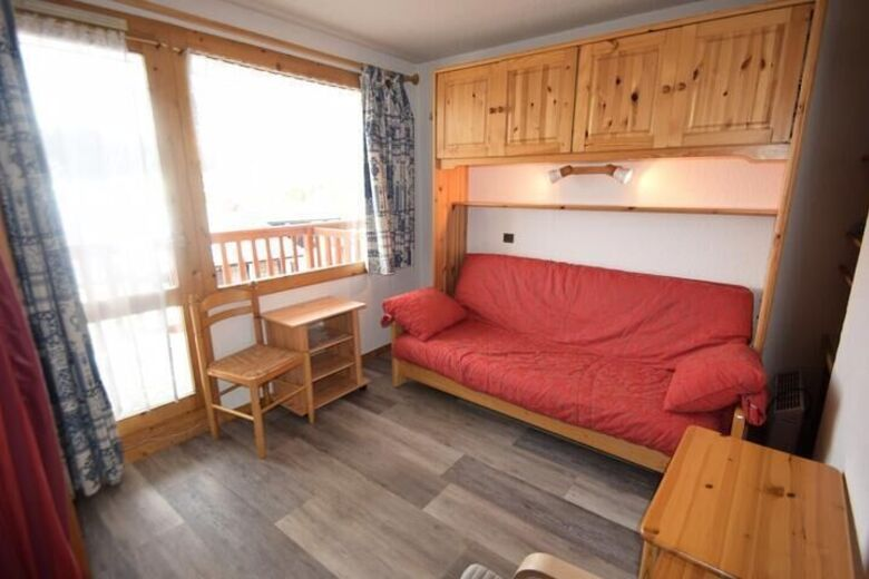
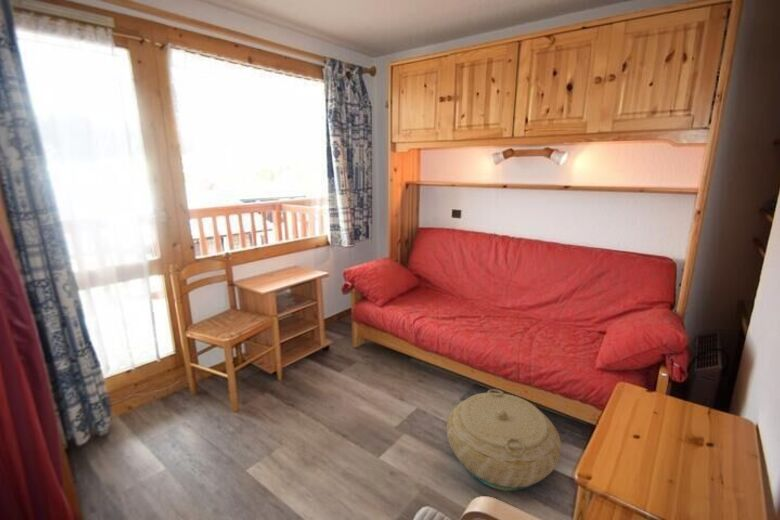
+ basket [446,388,562,492]
